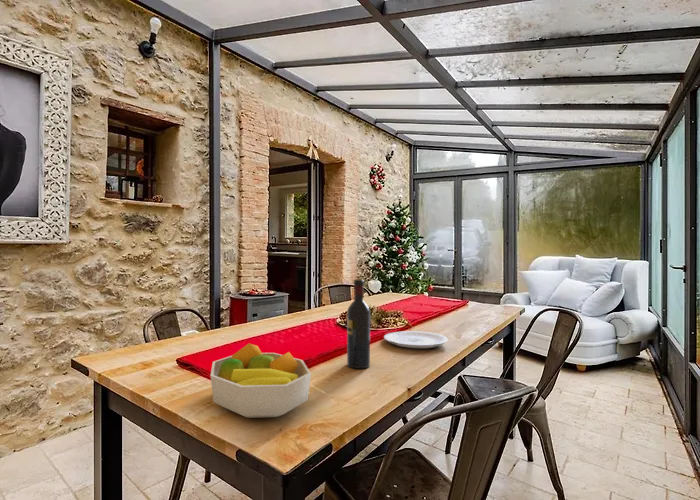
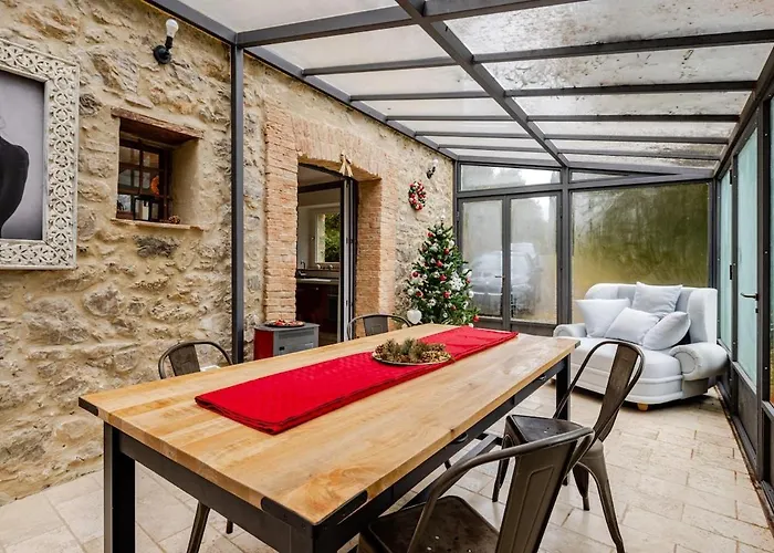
- plate [383,330,449,349]
- wine bottle [346,278,371,370]
- fruit bowl [209,342,312,419]
